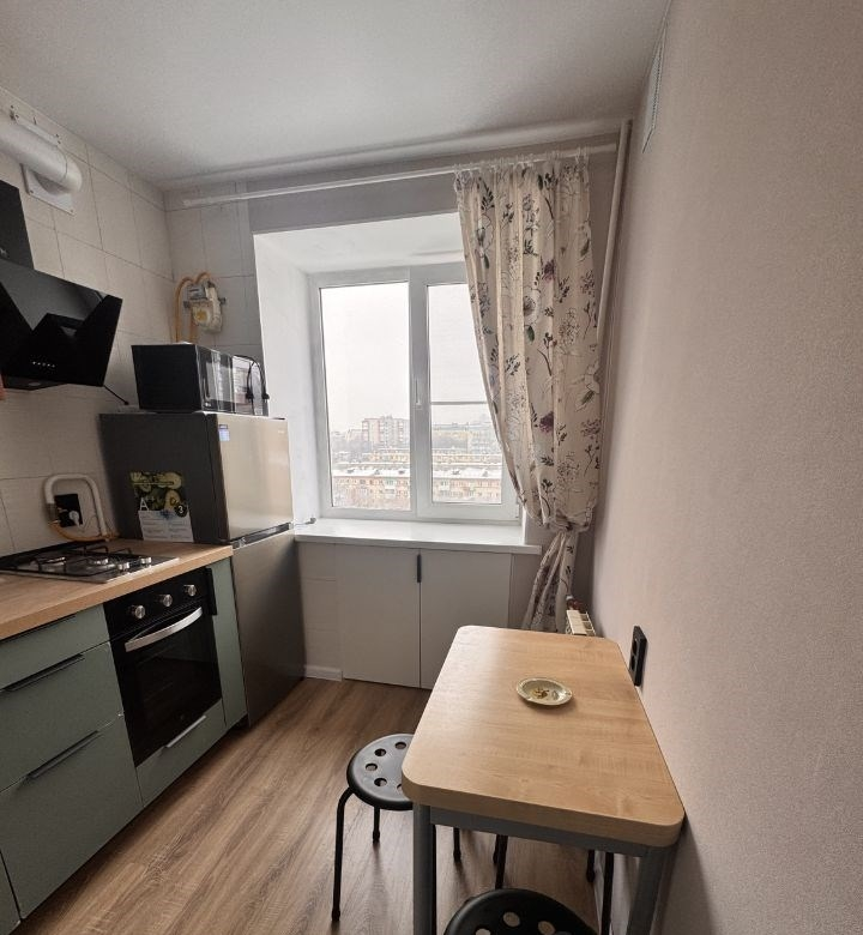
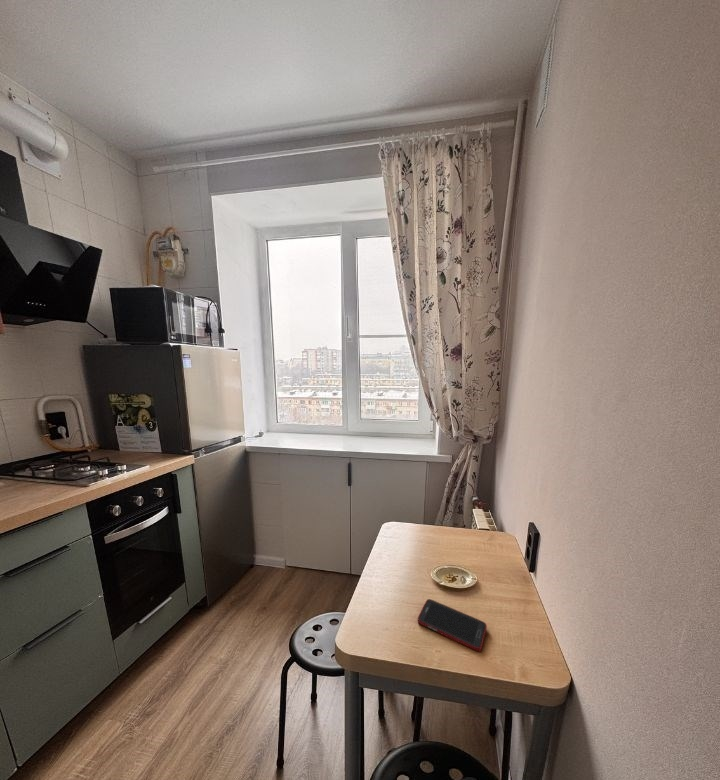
+ cell phone [417,598,488,652]
